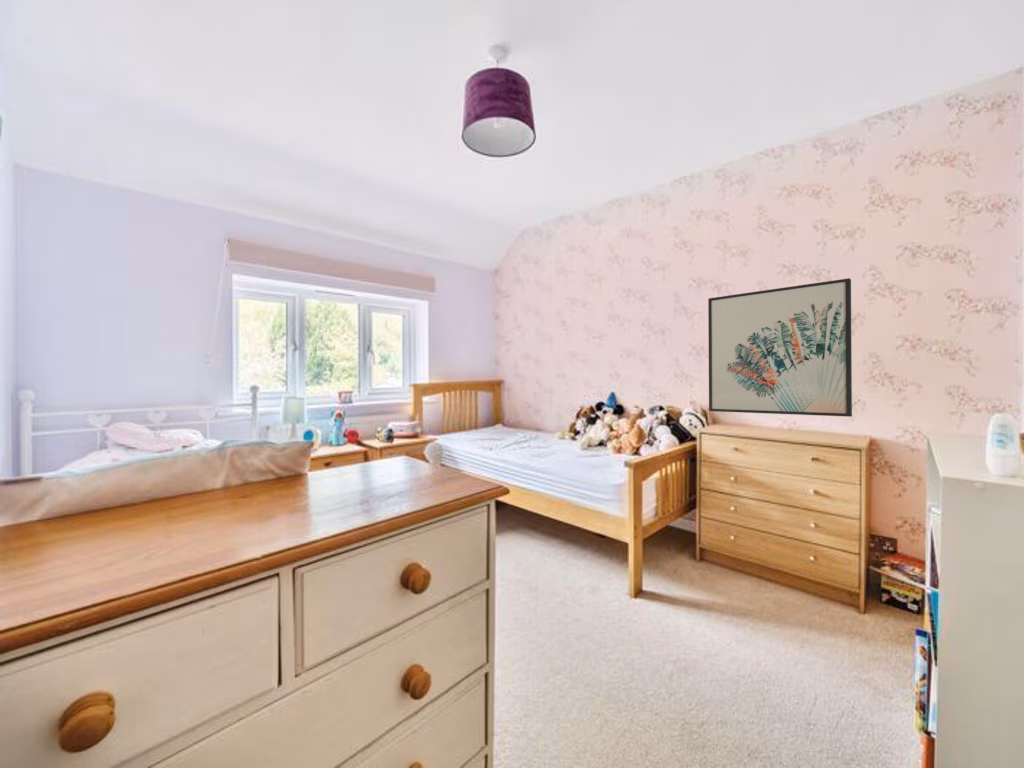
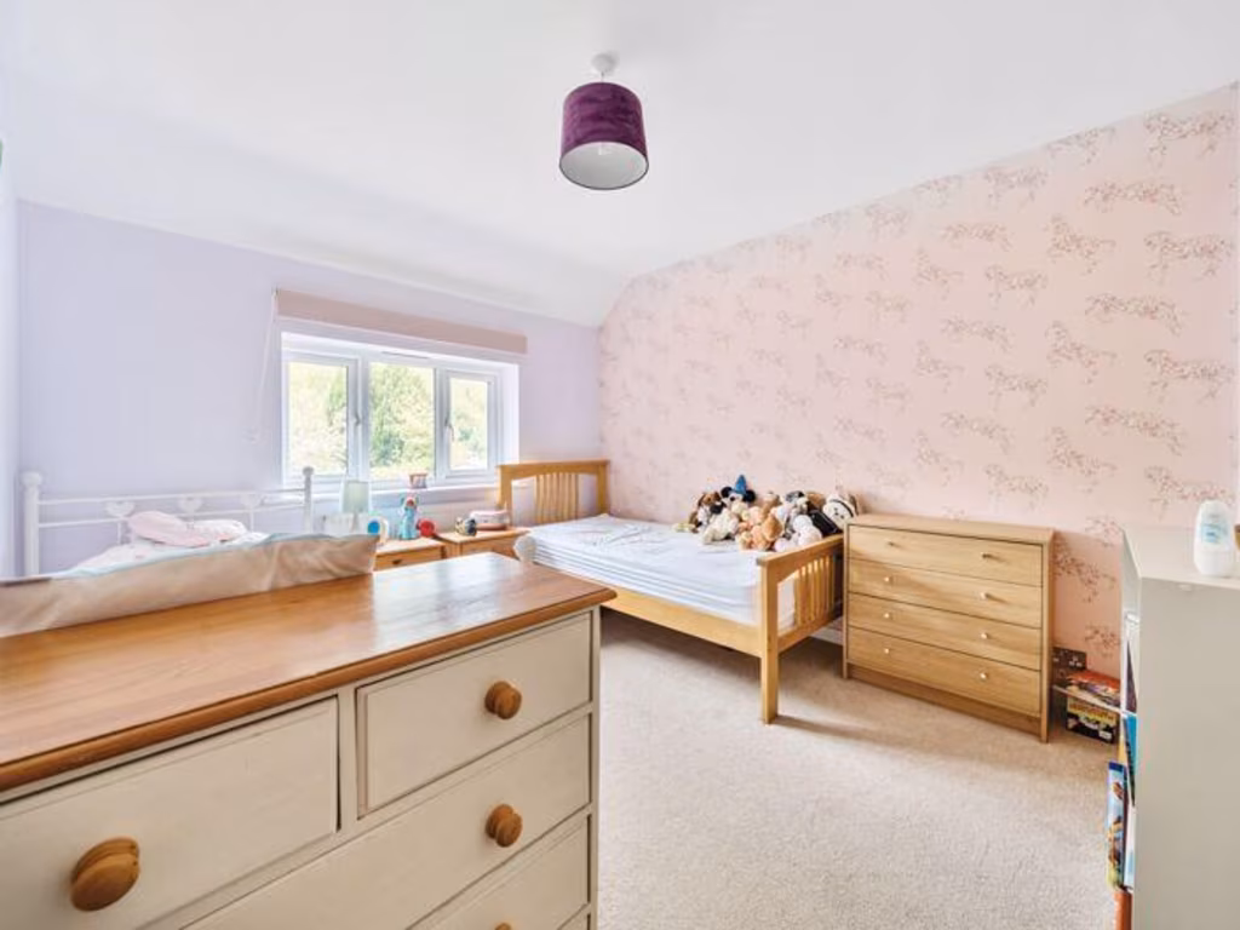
- wall art [707,277,853,418]
